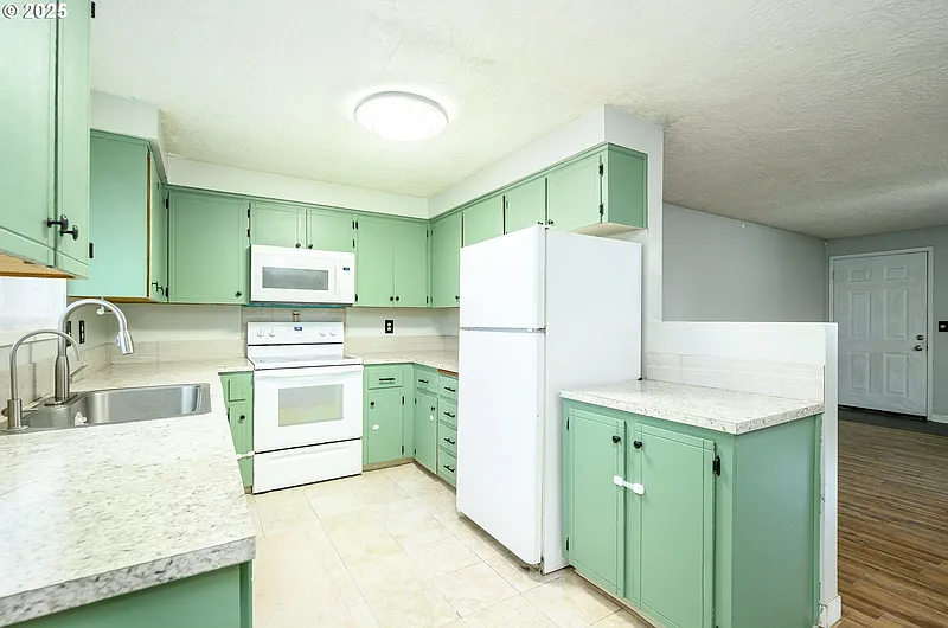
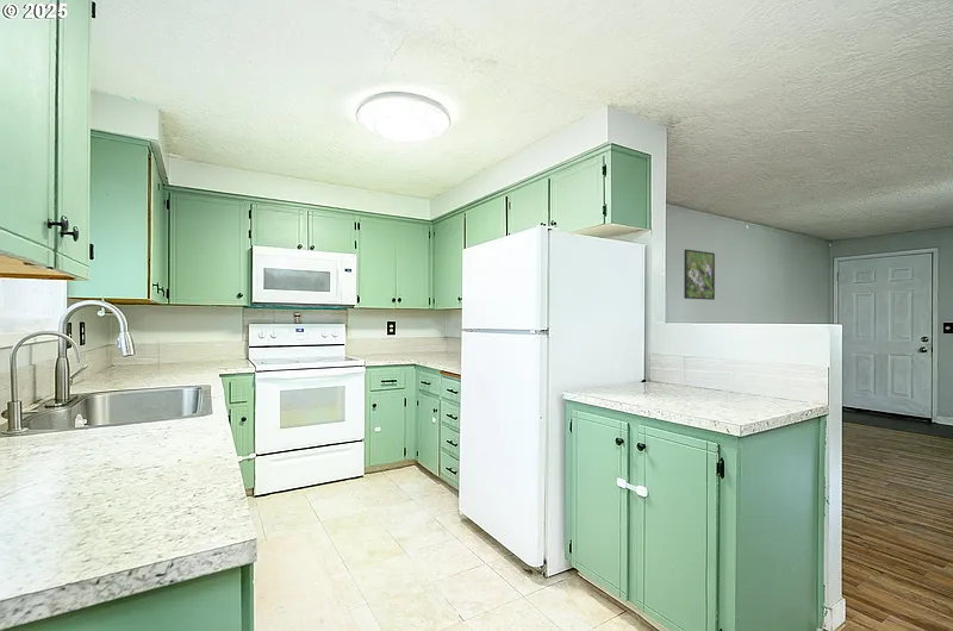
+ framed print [683,249,716,301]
